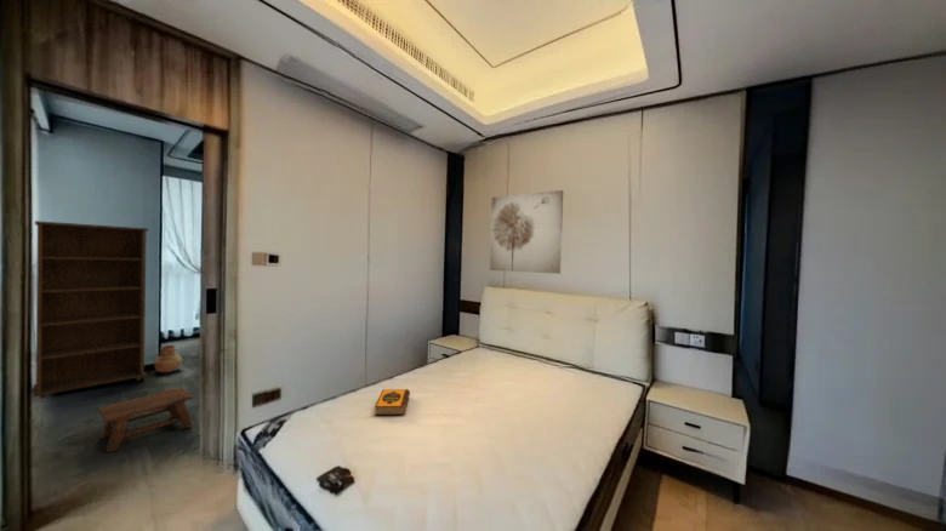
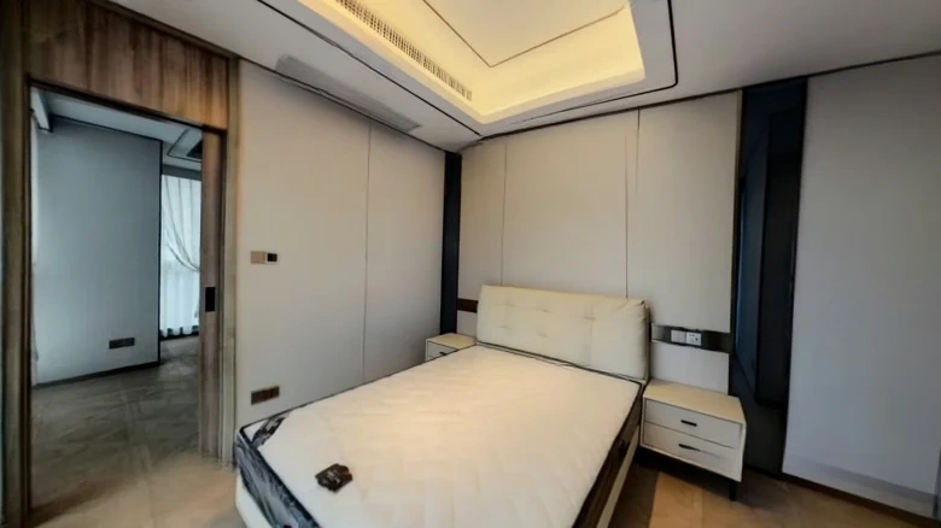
- vase [153,344,184,373]
- hardback book [374,388,411,416]
- wall art [489,189,564,275]
- bookcase [33,219,149,400]
- stool [97,387,195,453]
